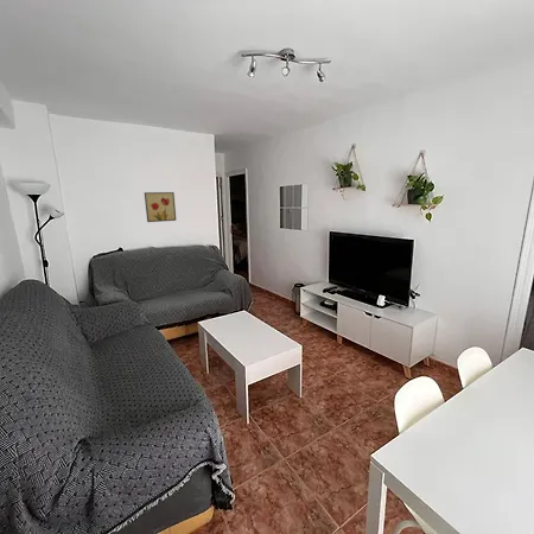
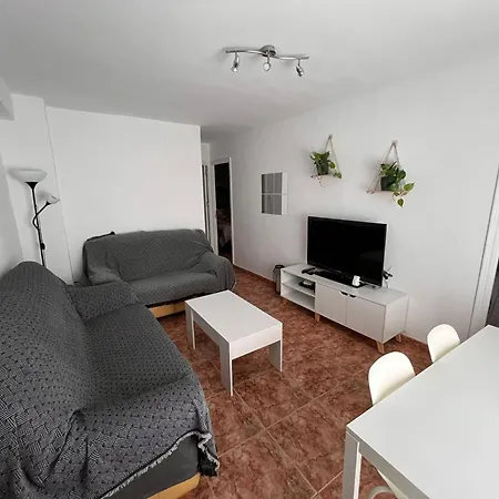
- wall art [144,191,177,223]
